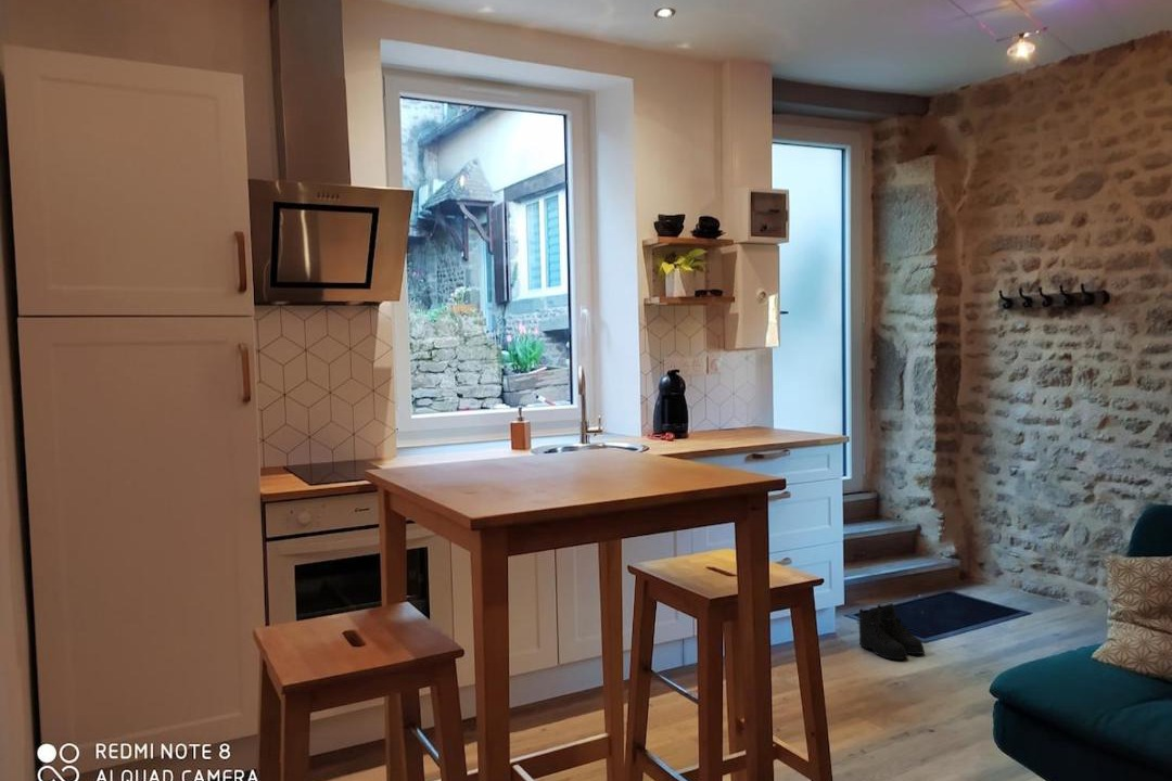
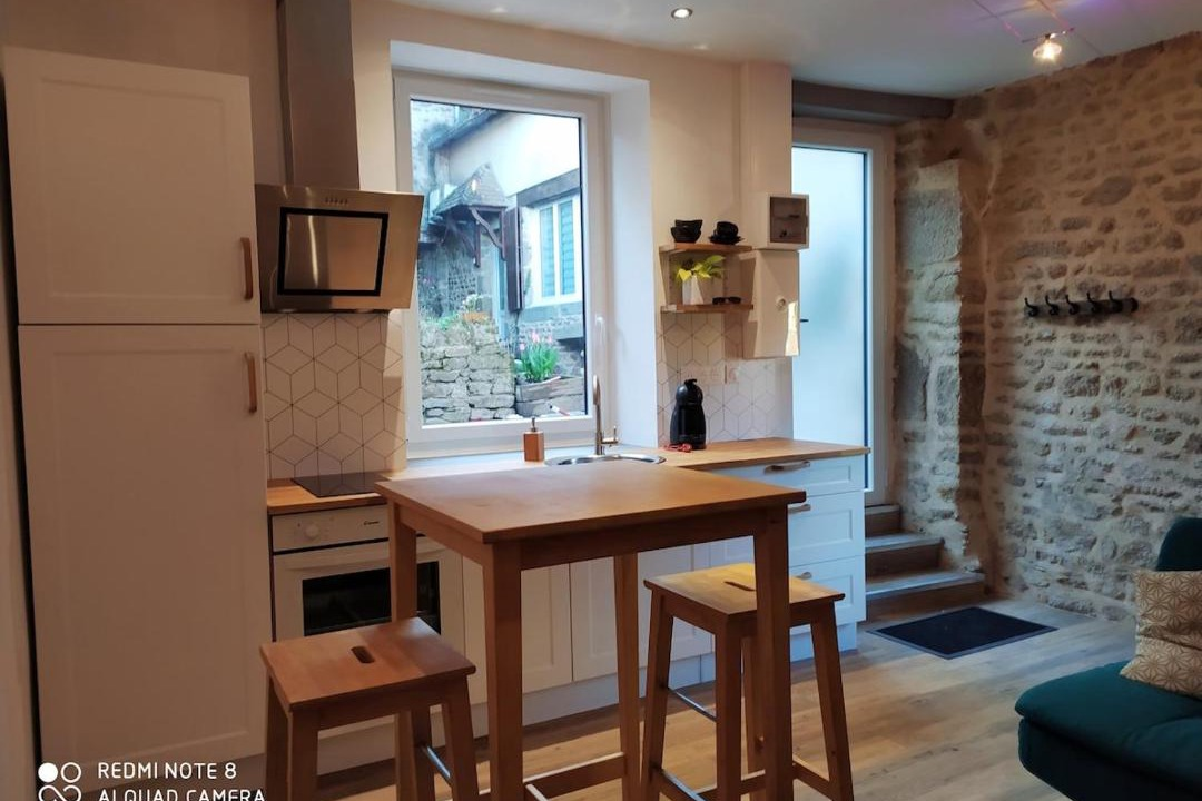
- boots [856,602,926,661]
